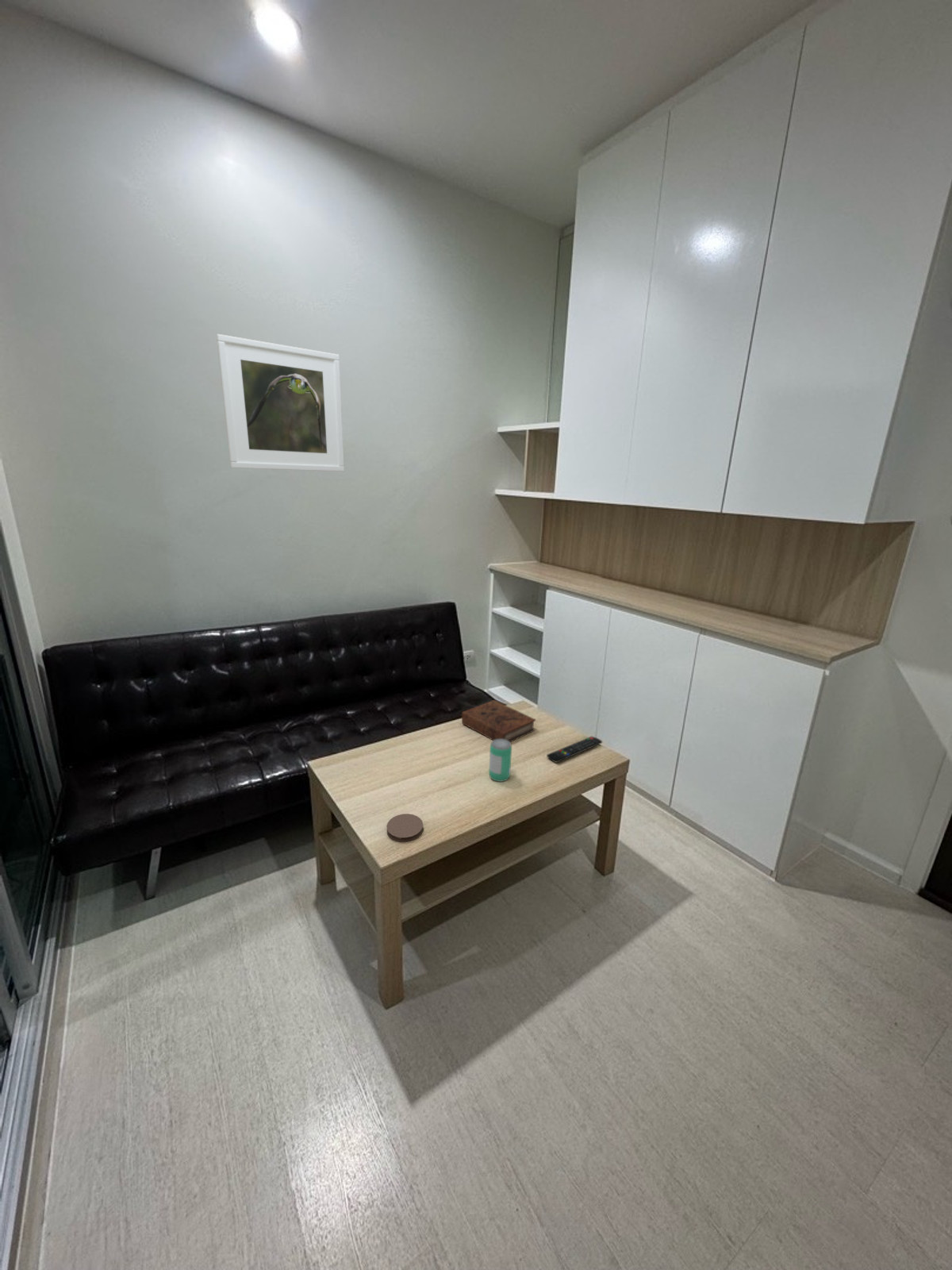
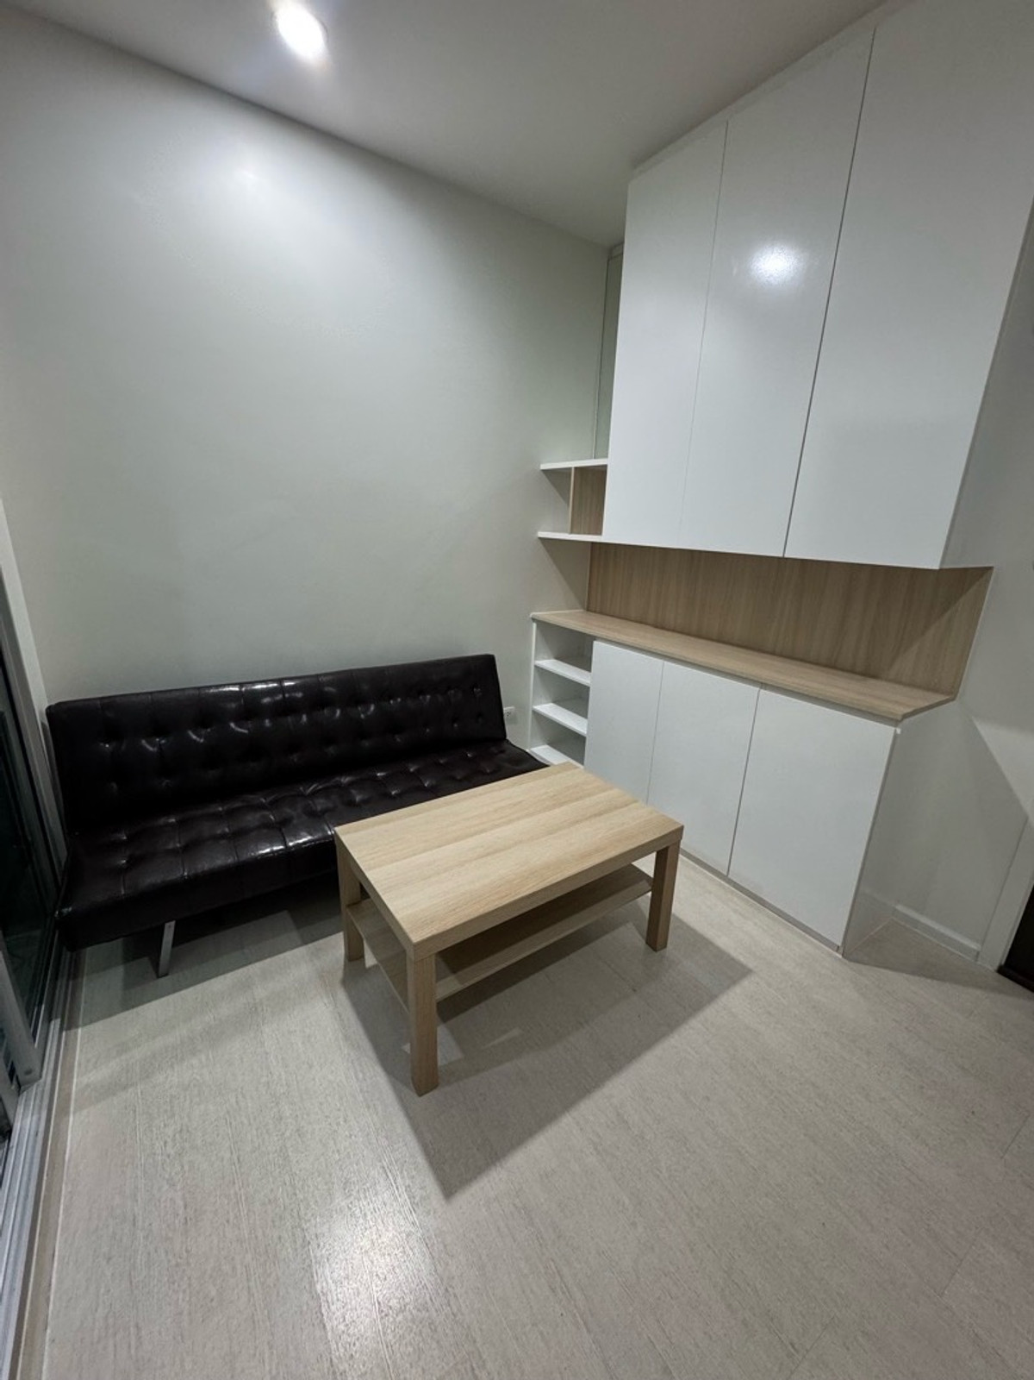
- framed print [216,333,345,472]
- beverage can [488,739,512,783]
- coaster [386,813,424,843]
- remote control [546,736,603,763]
- book [461,699,536,743]
